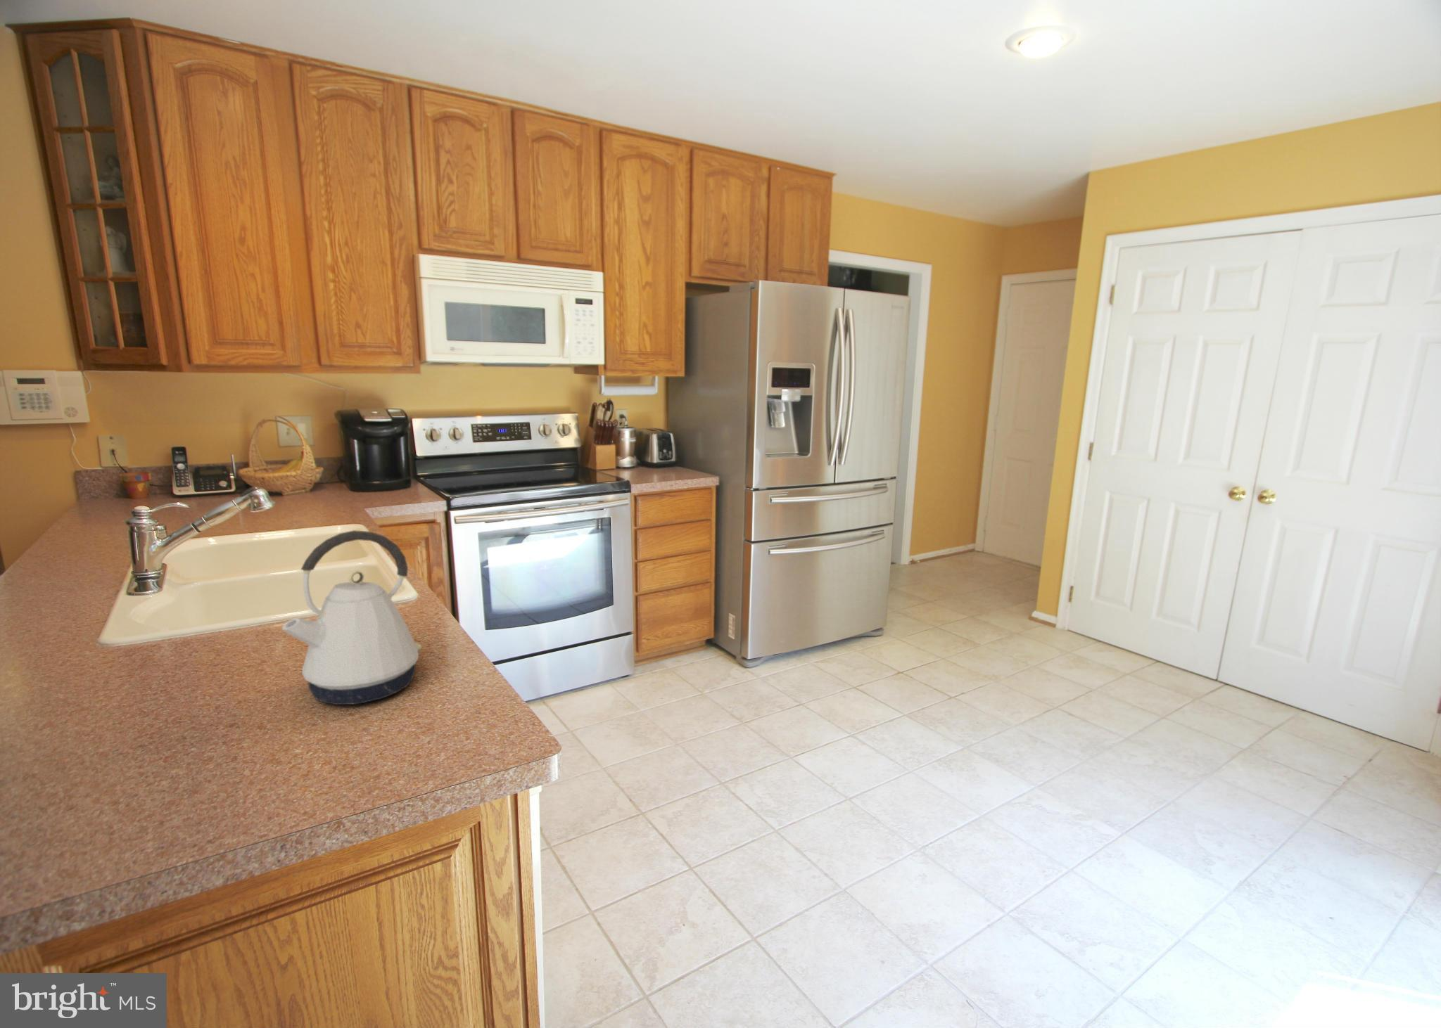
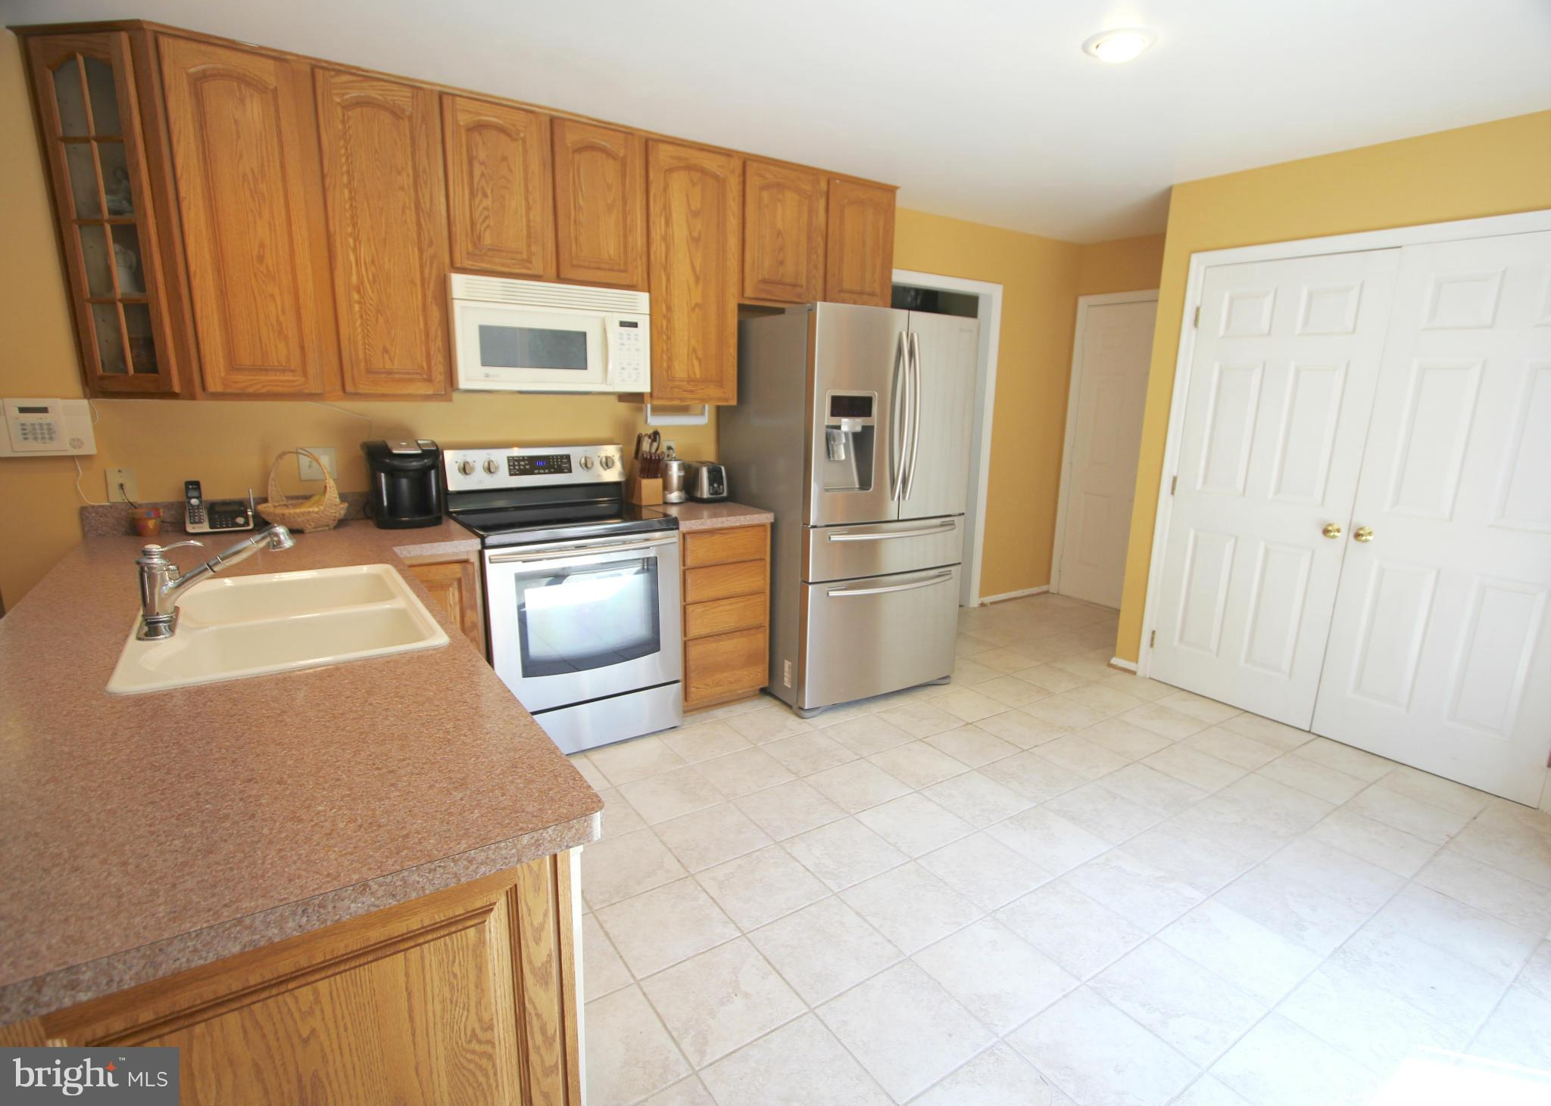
- kettle [282,530,422,705]
